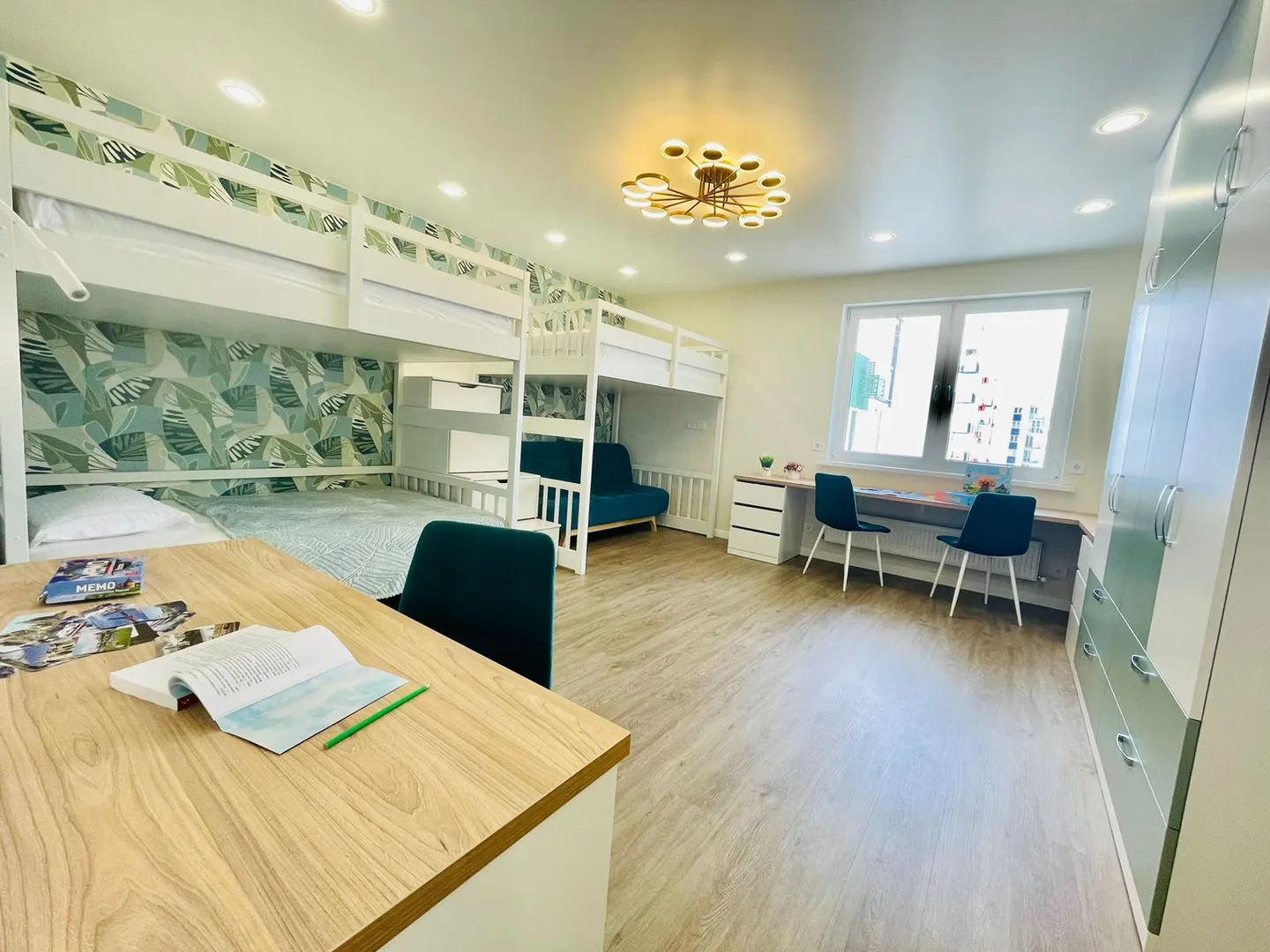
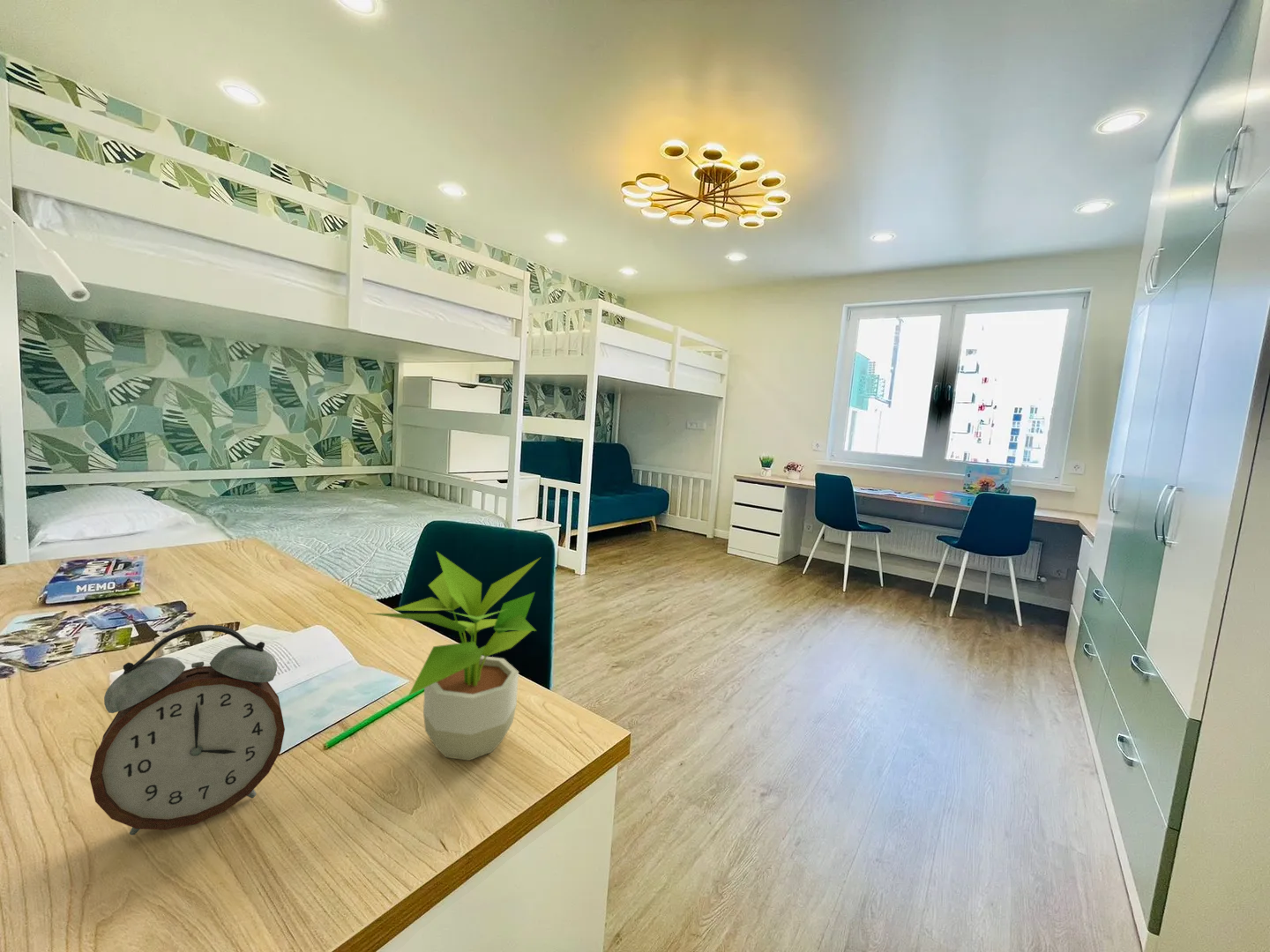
+ alarm clock [89,624,286,836]
+ potted plant [368,551,541,762]
